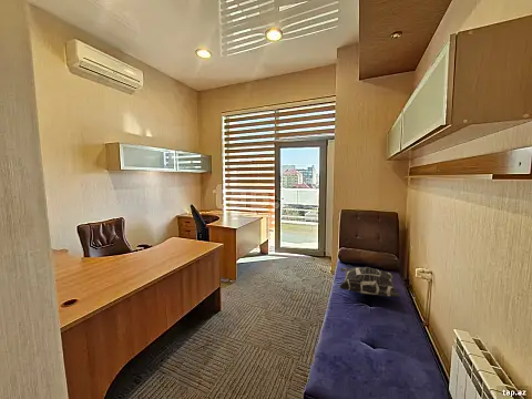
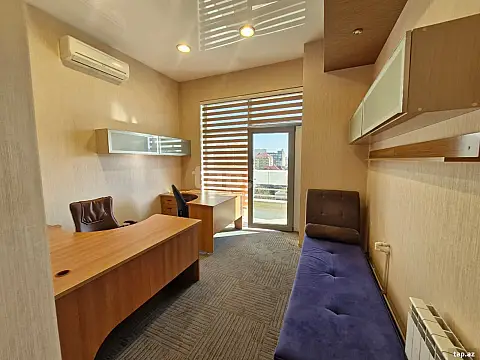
- decorative pillow [338,266,401,297]
